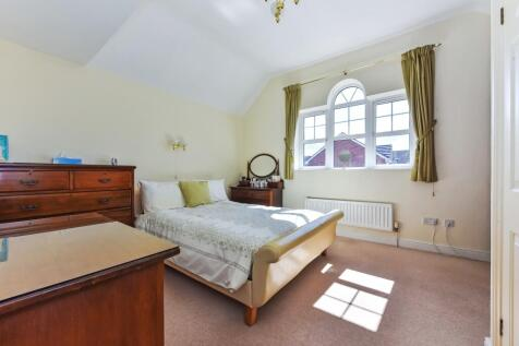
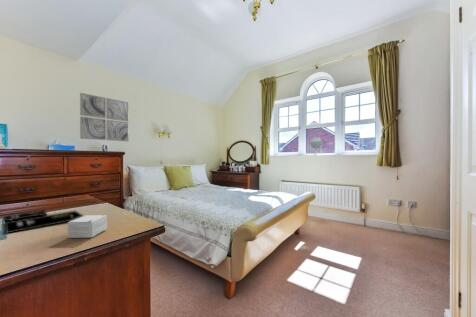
+ wall art [79,92,130,142]
+ award [4,209,84,234]
+ small box [67,214,108,239]
